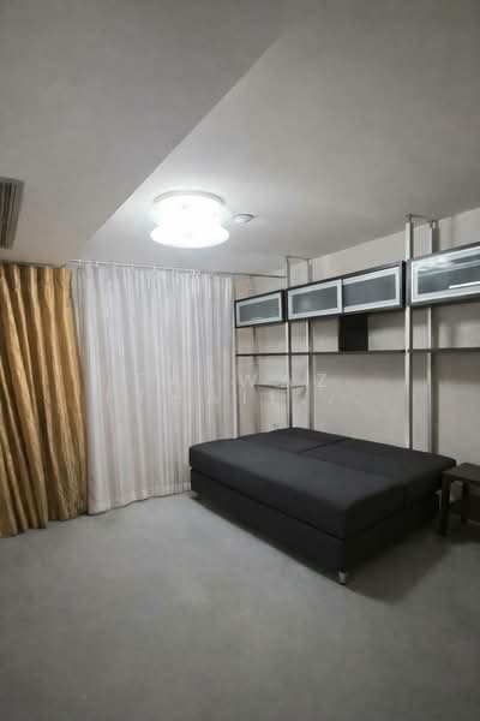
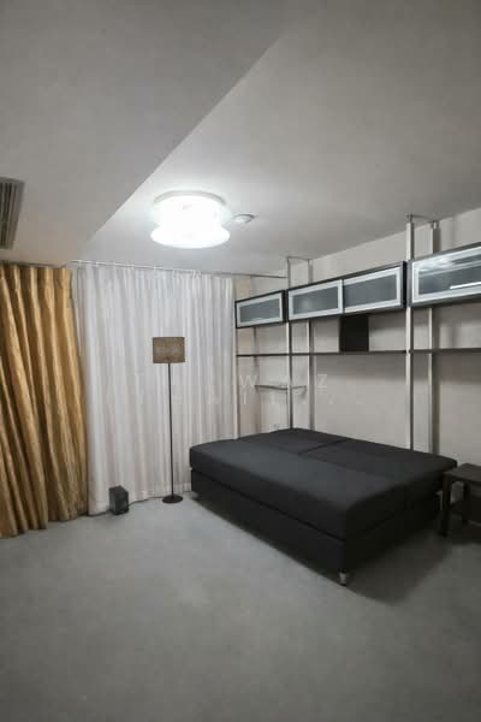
+ floor lamp [152,336,186,505]
+ speaker [107,484,130,516]
